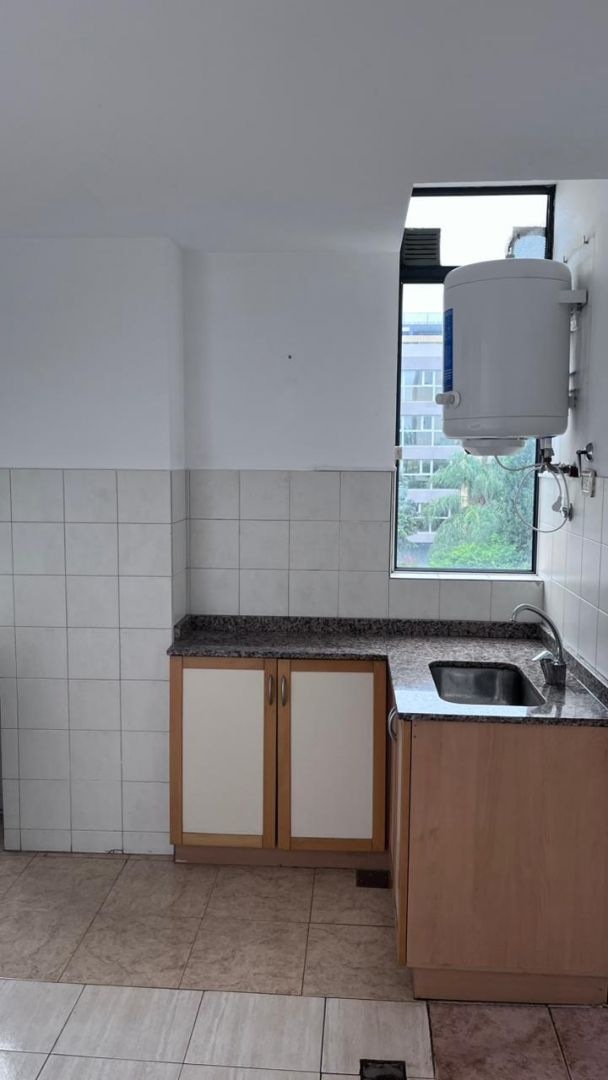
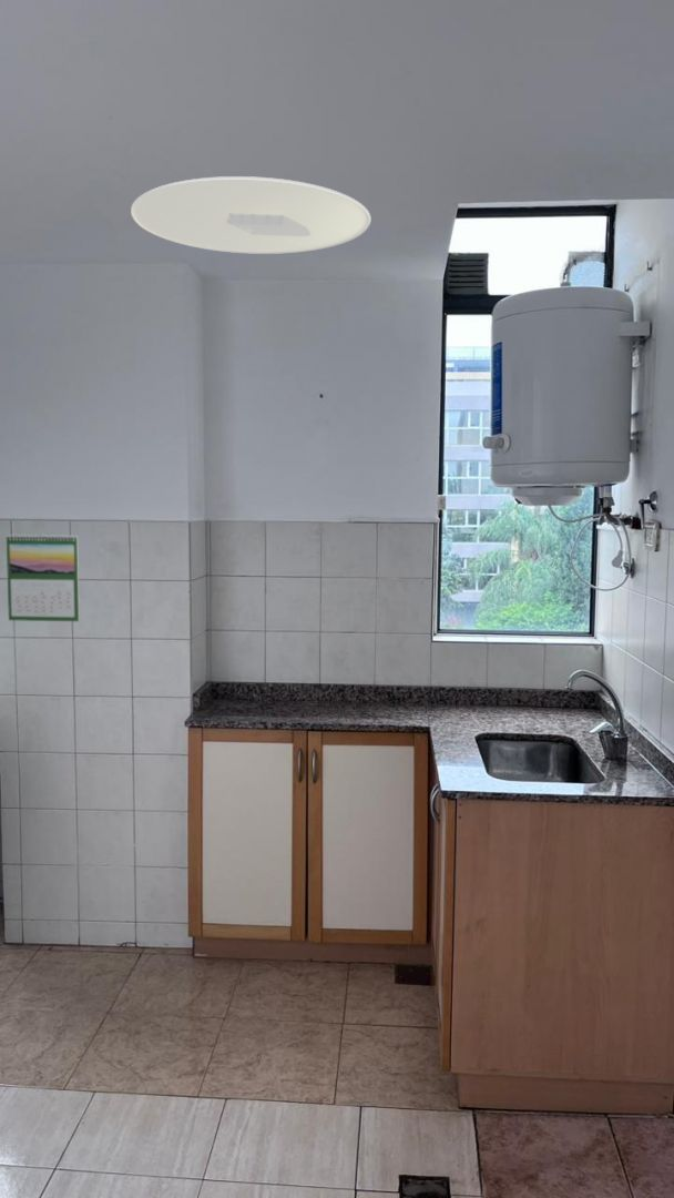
+ calendar [6,532,81,622]
+ ceiling light [130,175,371,255]
